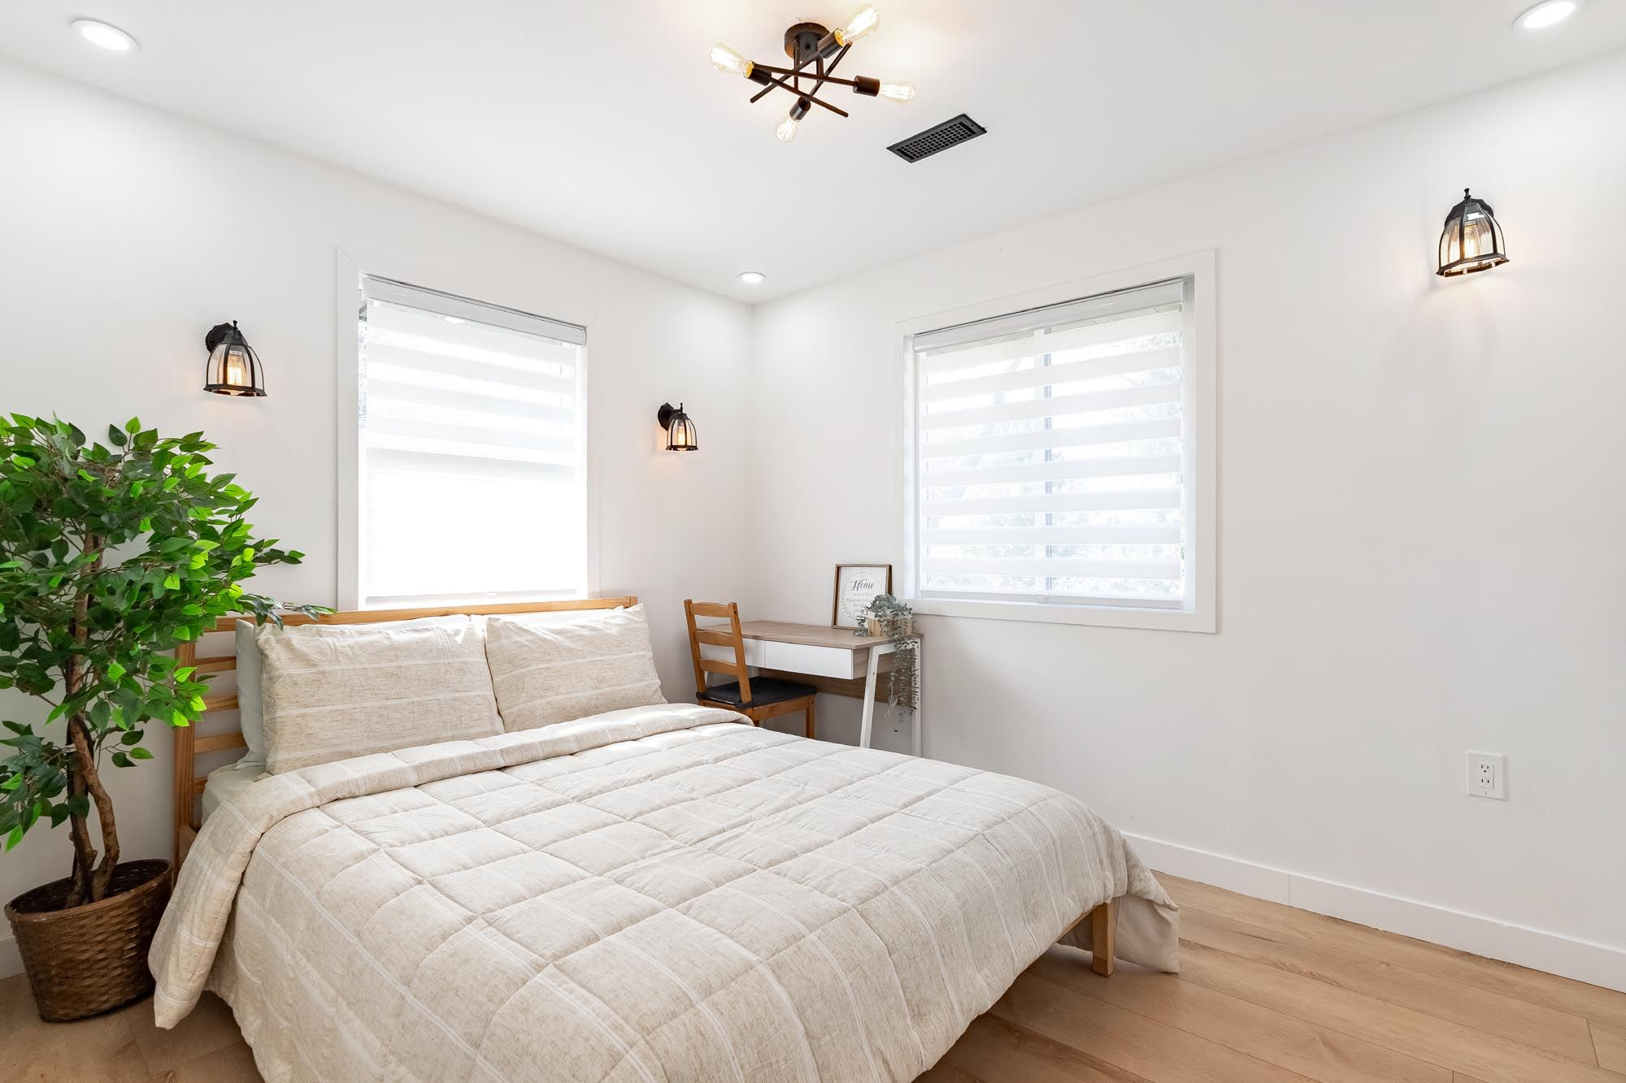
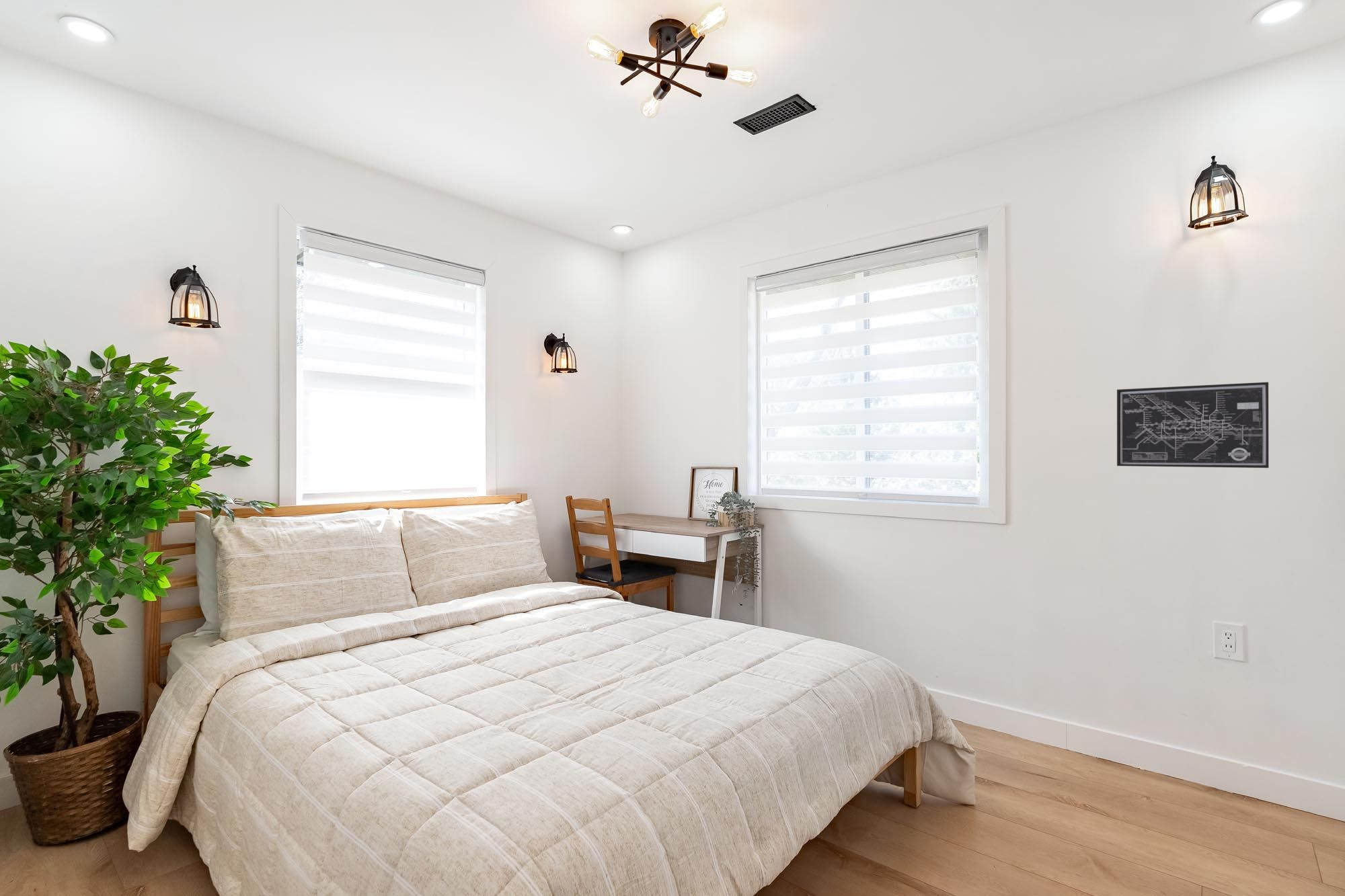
+ wall art [1116,381,1269,469]
